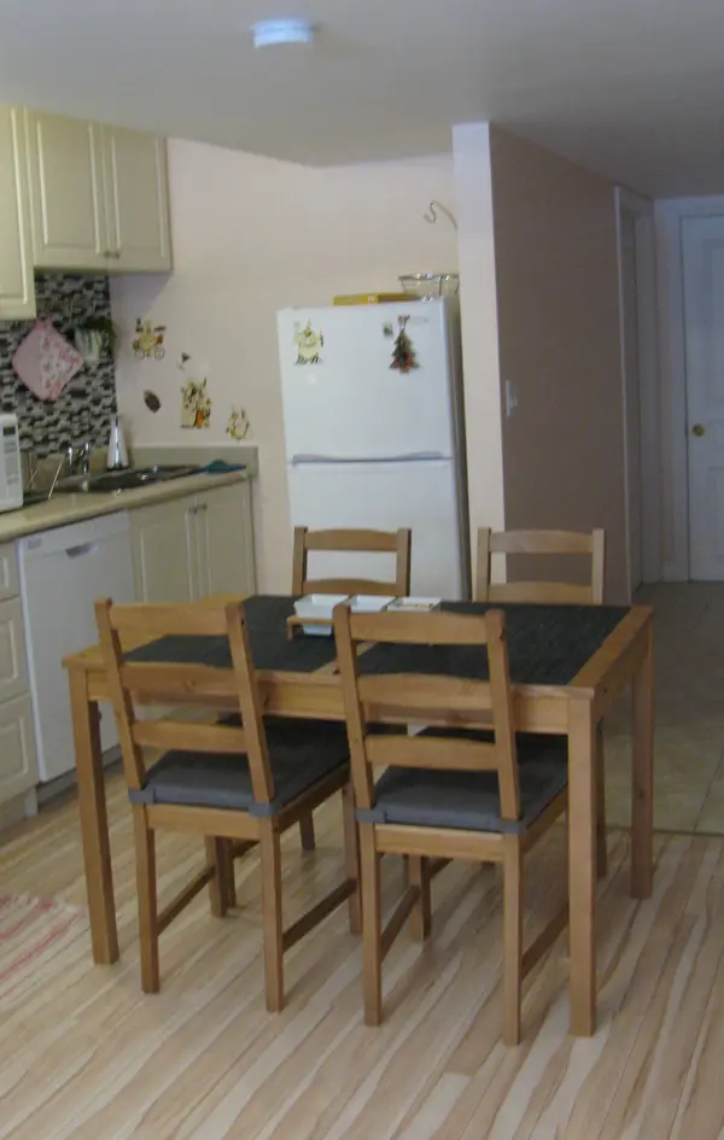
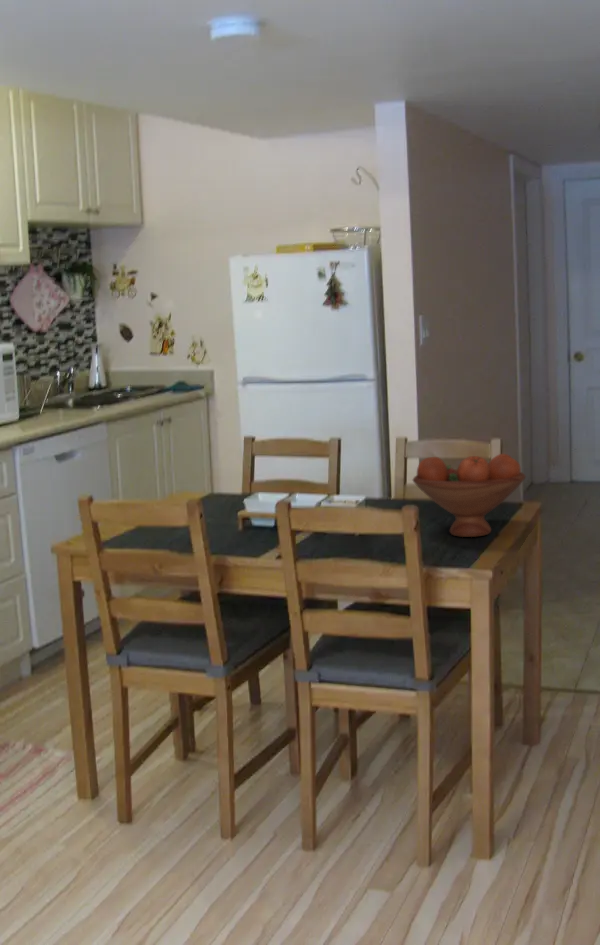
+ fruit bowl [412,453,527,538]
